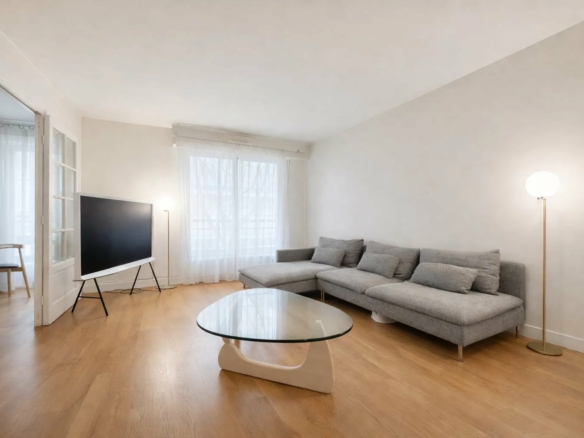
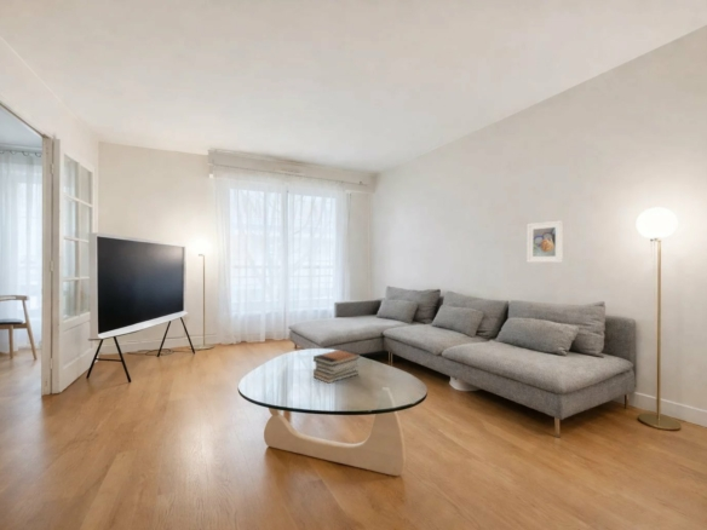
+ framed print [525,219,564,264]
+ book stack [312,347,362,385]
